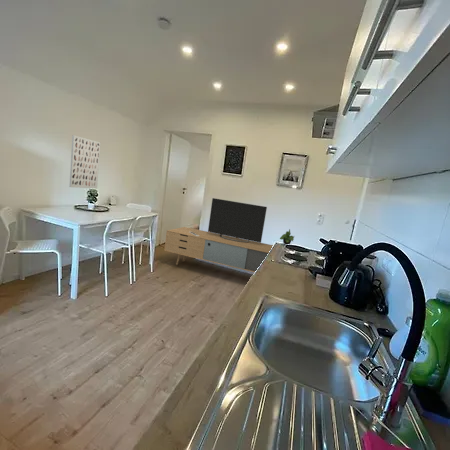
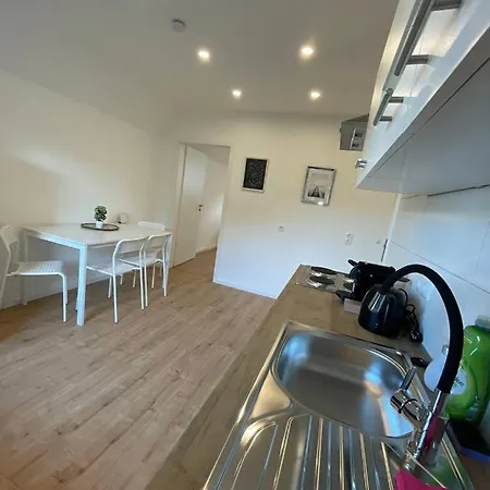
- media console [163,197,295,274]
- wall art [68,134,101,189]
